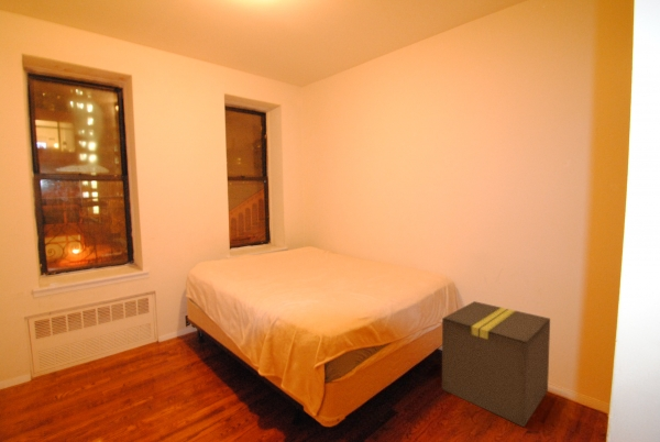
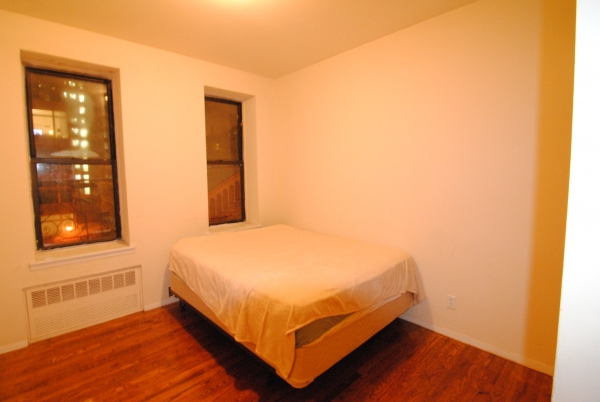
- cardboard box [441,300,551,428]
